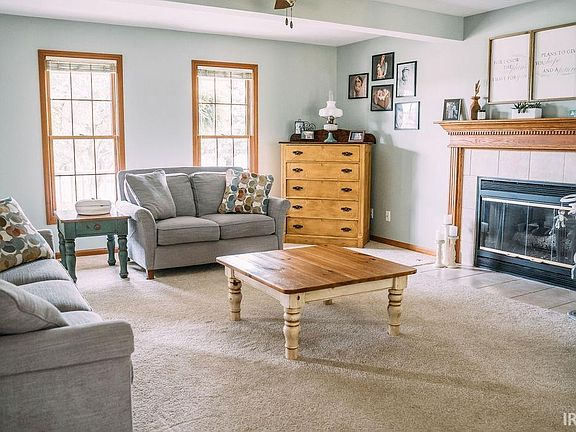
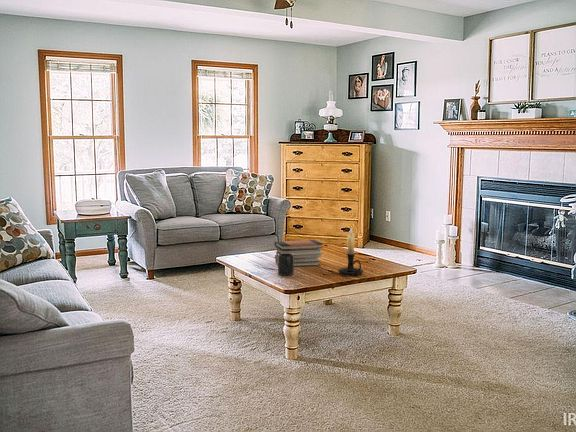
+ book stack [274,239,324,267]
+ candle holder [337,227,364,277]
+ mug [277,253,295,277]
